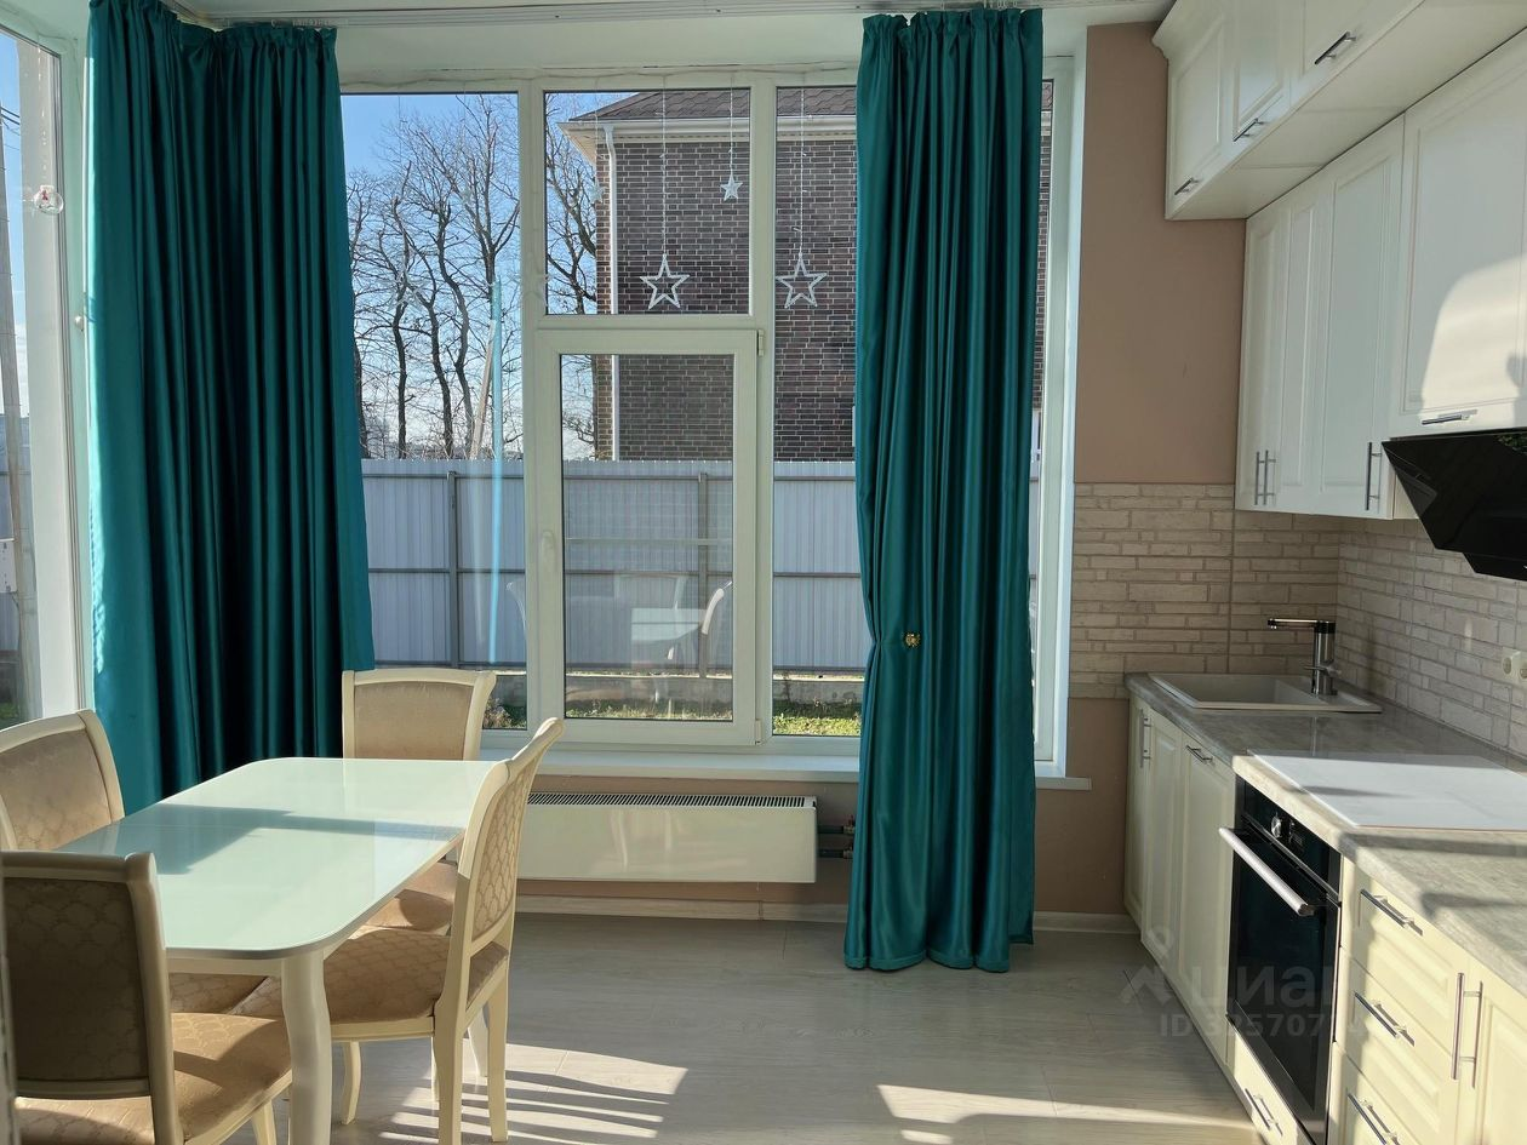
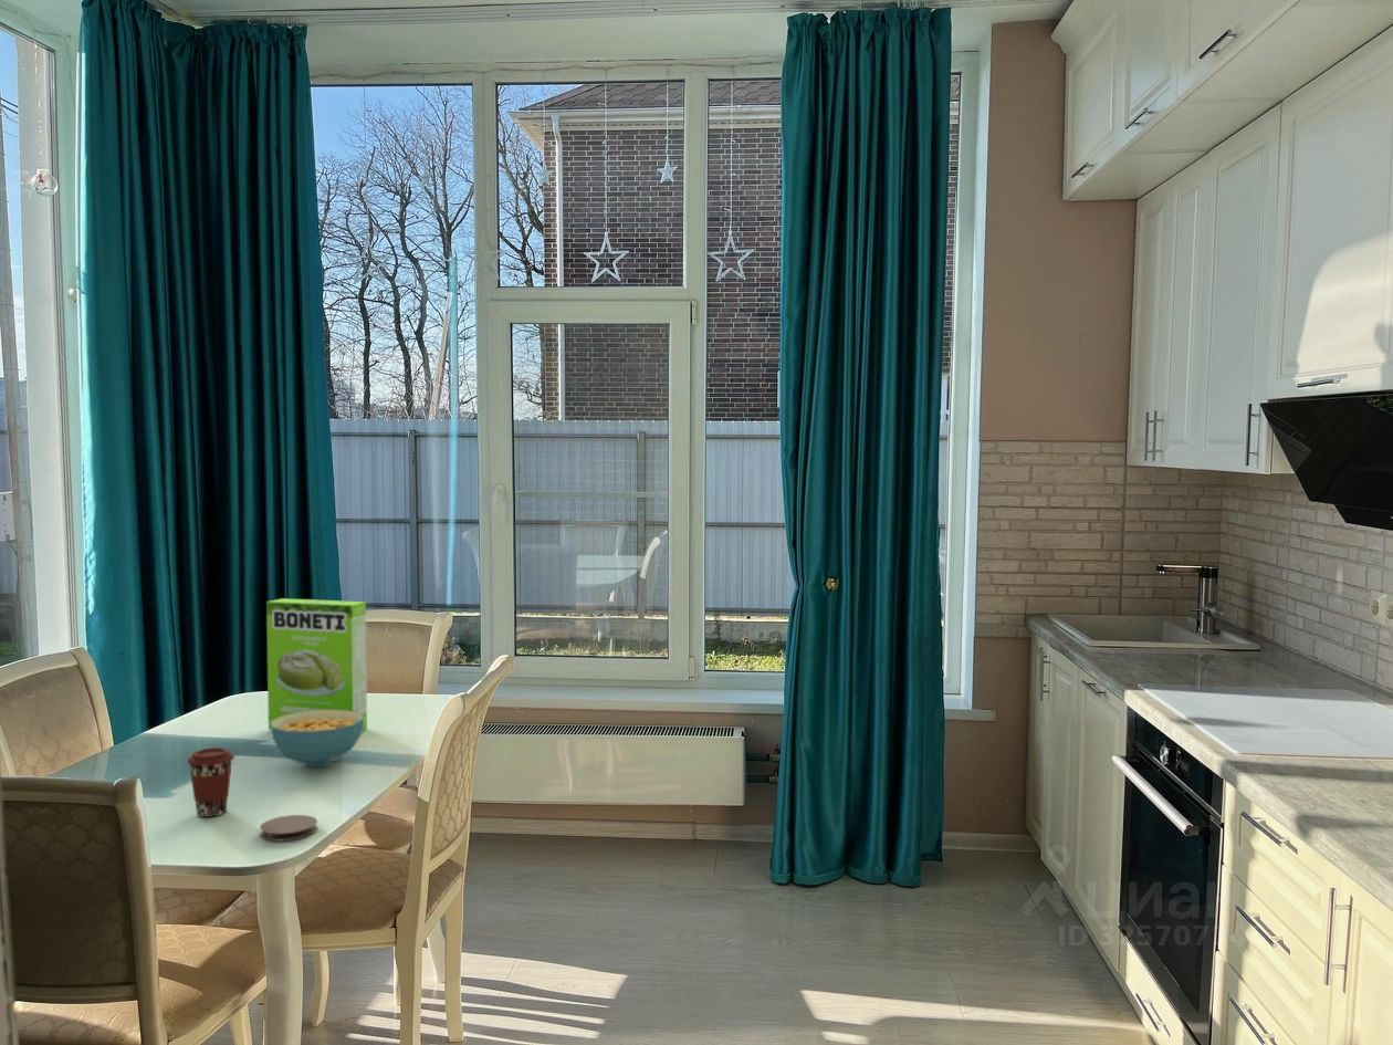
+ coffee cup [186,746,235,818]
+ coaster [259,814,318,842]
+ cereal bowl [270,710,364,767]
+ cake mix box [265,597,368,732]
